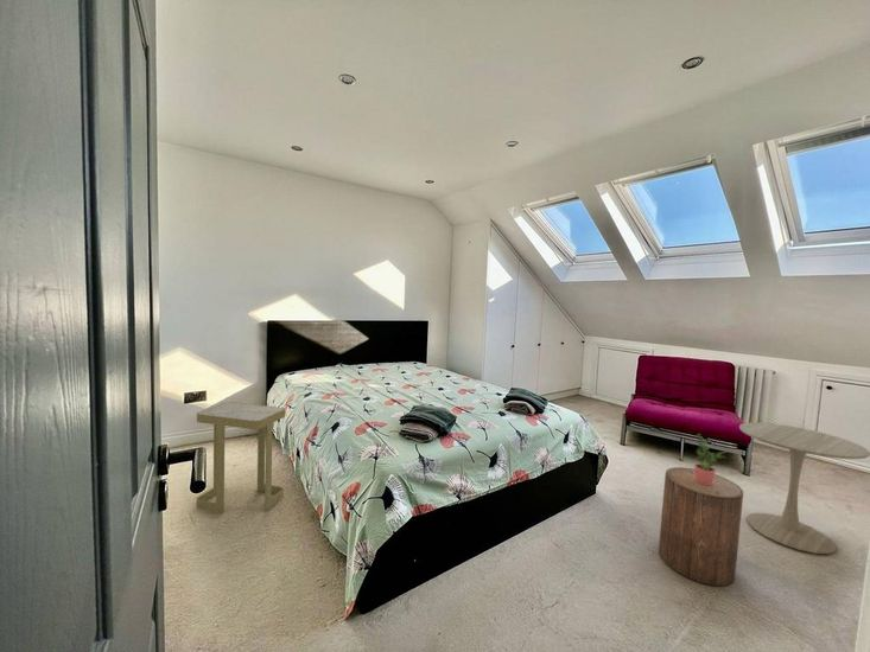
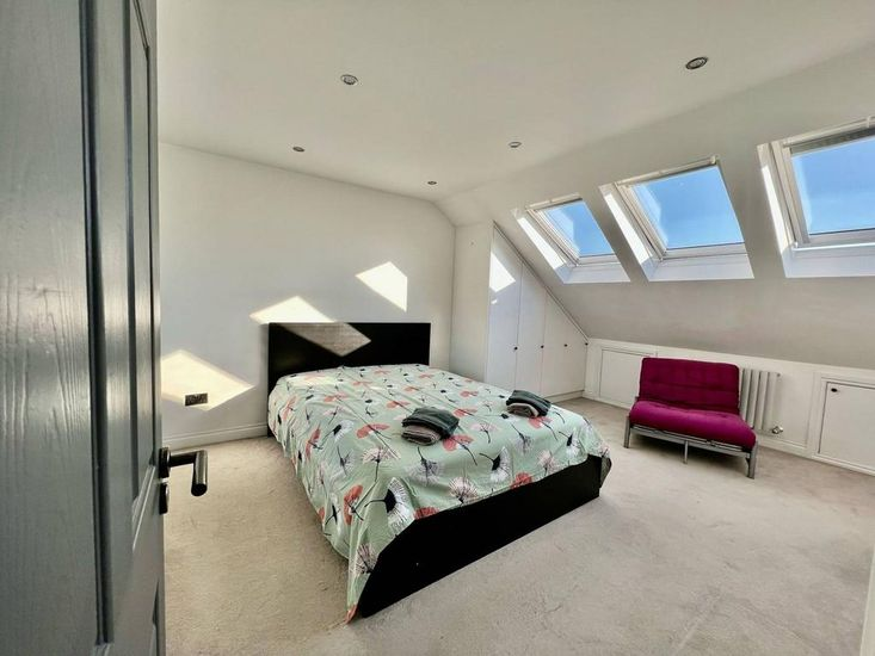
- potted plant [693,433,728,485]
- stool [658,466,744,587]
- side table [738,421,870,555]
- side table [196,401,286,514]
